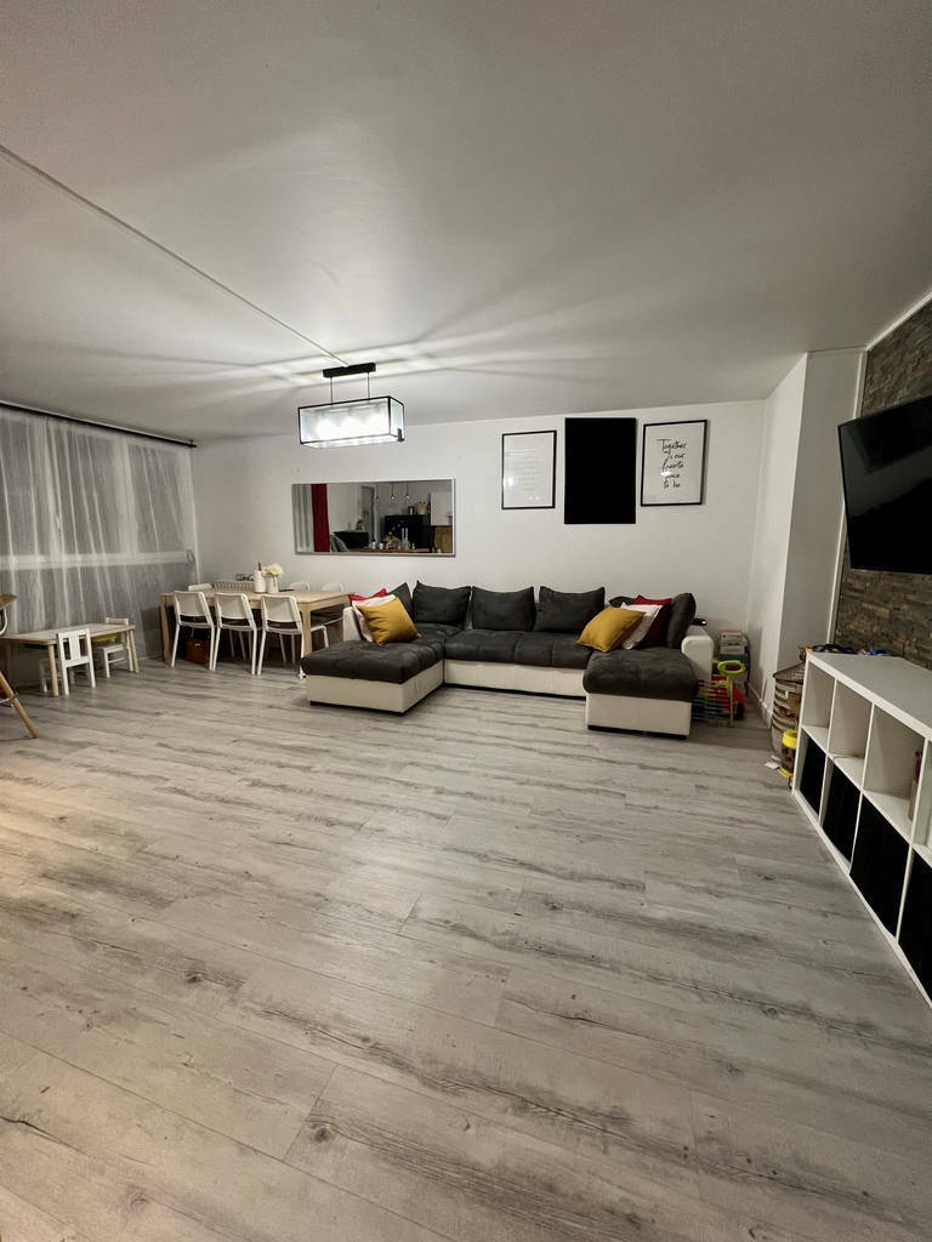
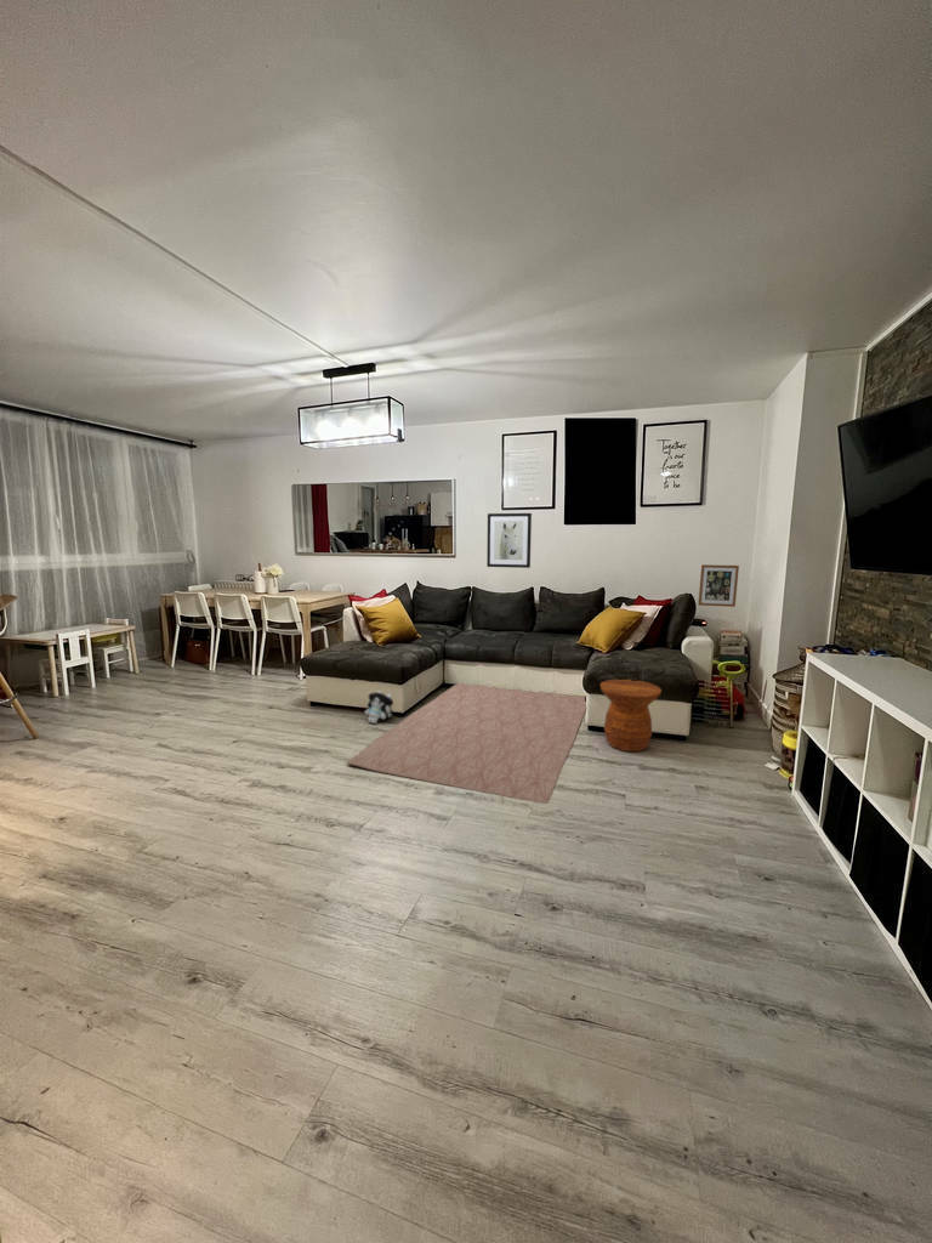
+ wall art [697,563,740,608]
+ plush toy [364,689,394,725]
+ rug [346,682,587,805]
+ side table [599,679,663,753]
+ wall art [485,512,533,569]
